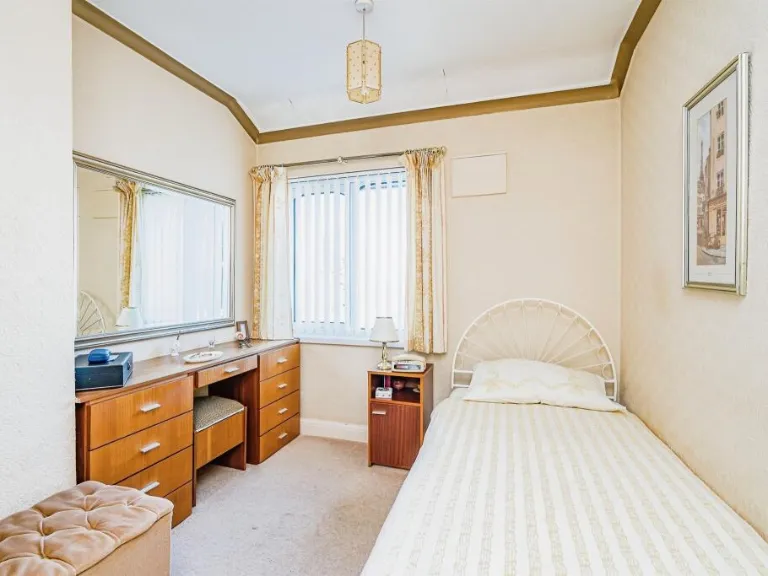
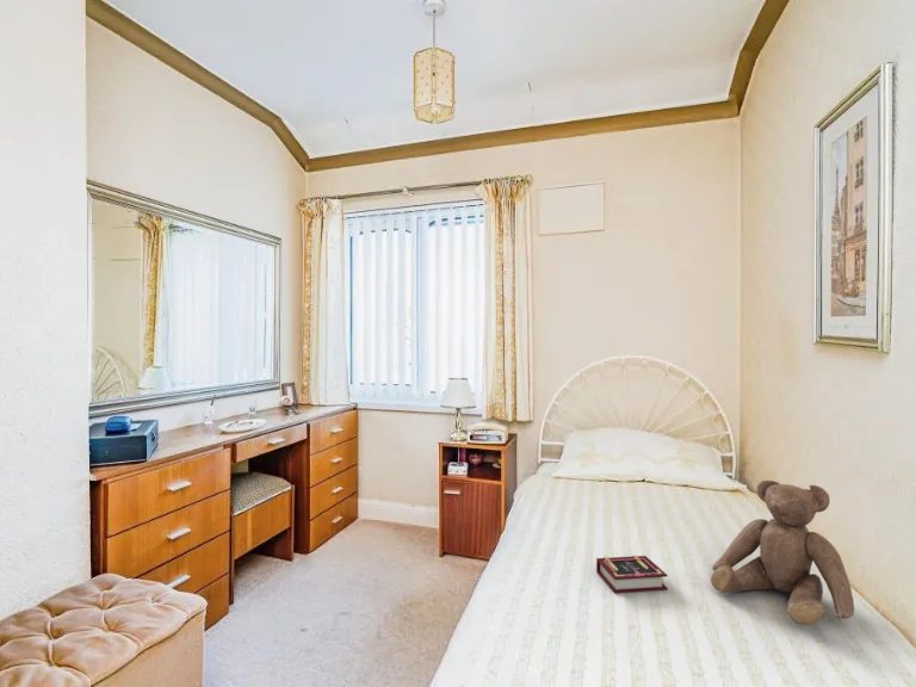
+ teddy bear [710,479,855,626]
+ book [595,555,669,594]
